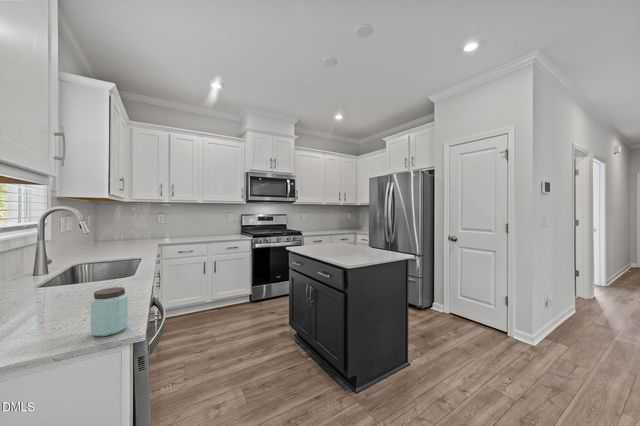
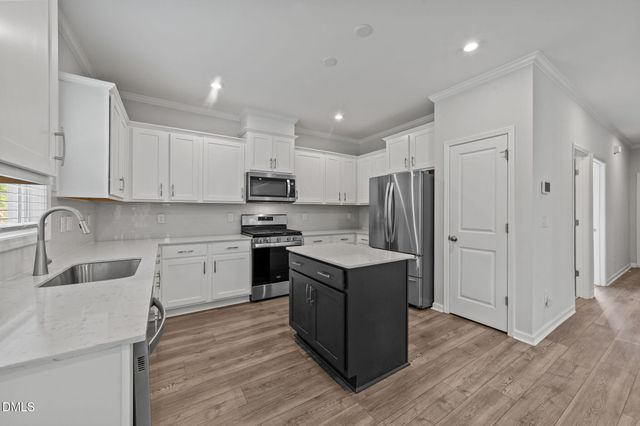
- peanut butter [90,286,129,337]
